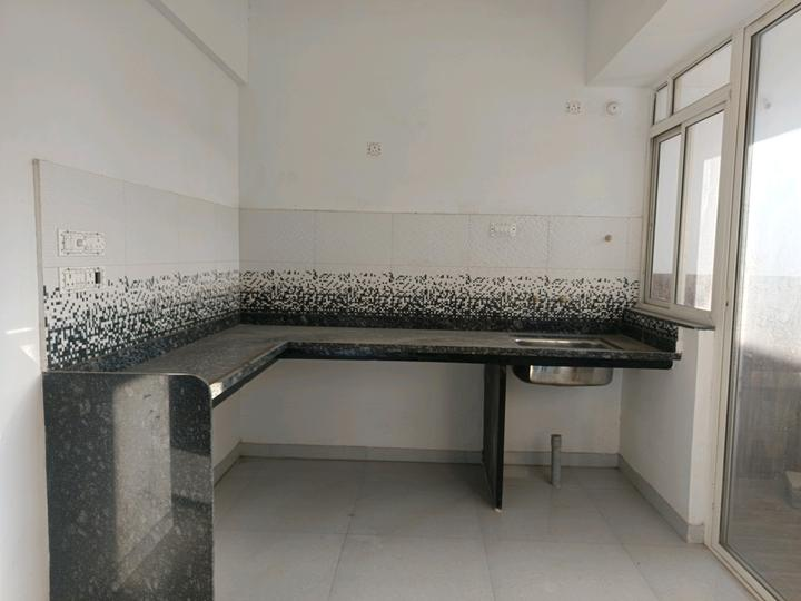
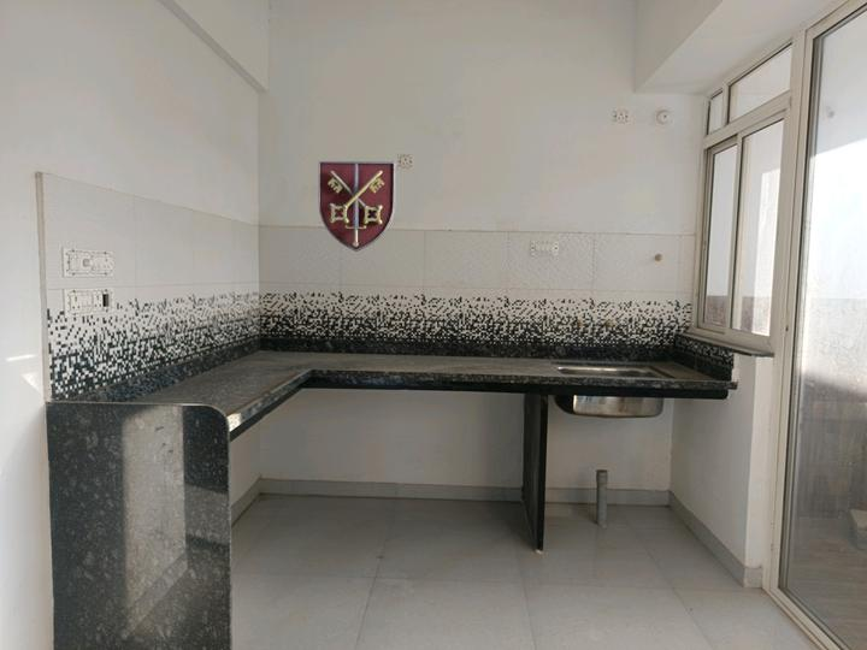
+ decorative shield [318,160,397,253]
